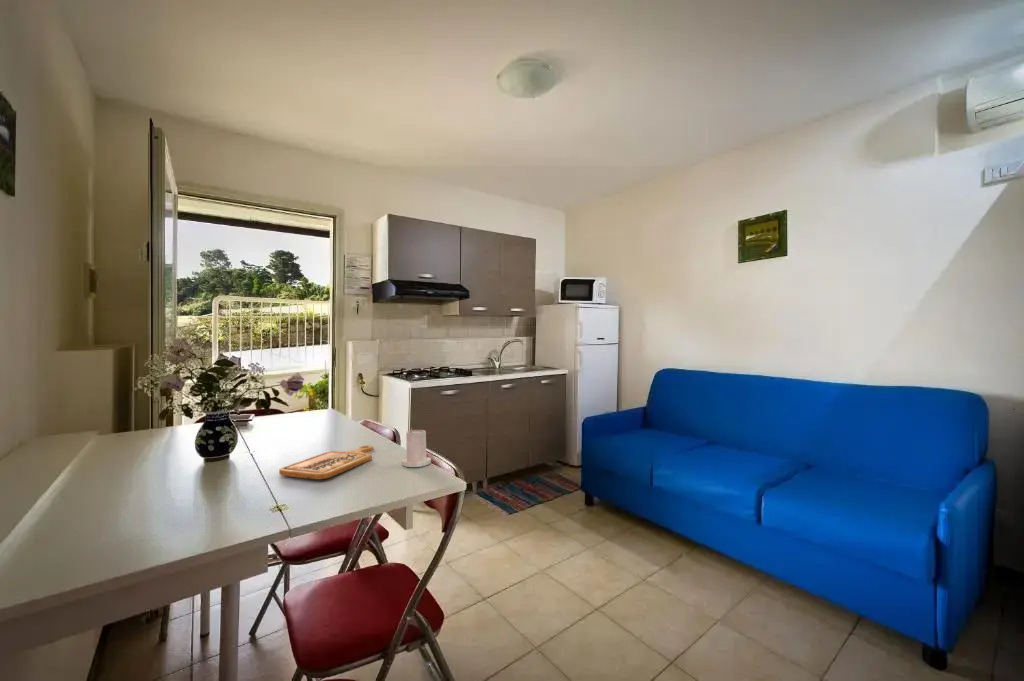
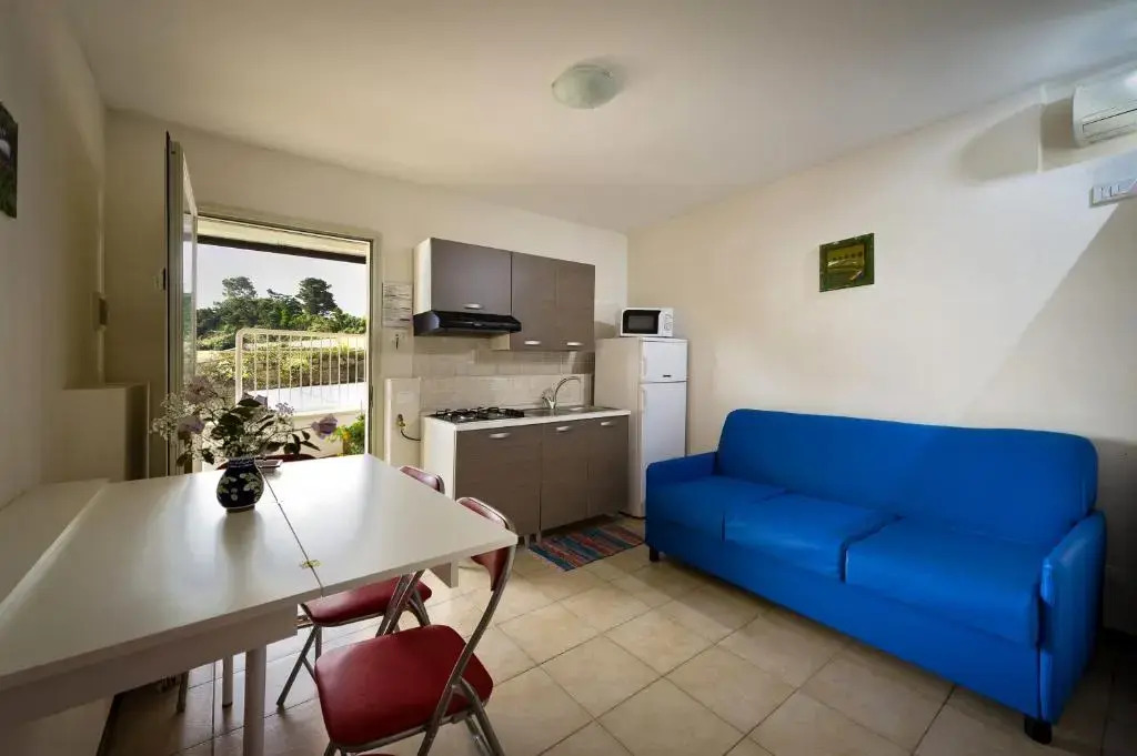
- cutting board [278,444,374,480]
- candle [401,427,432,468]
